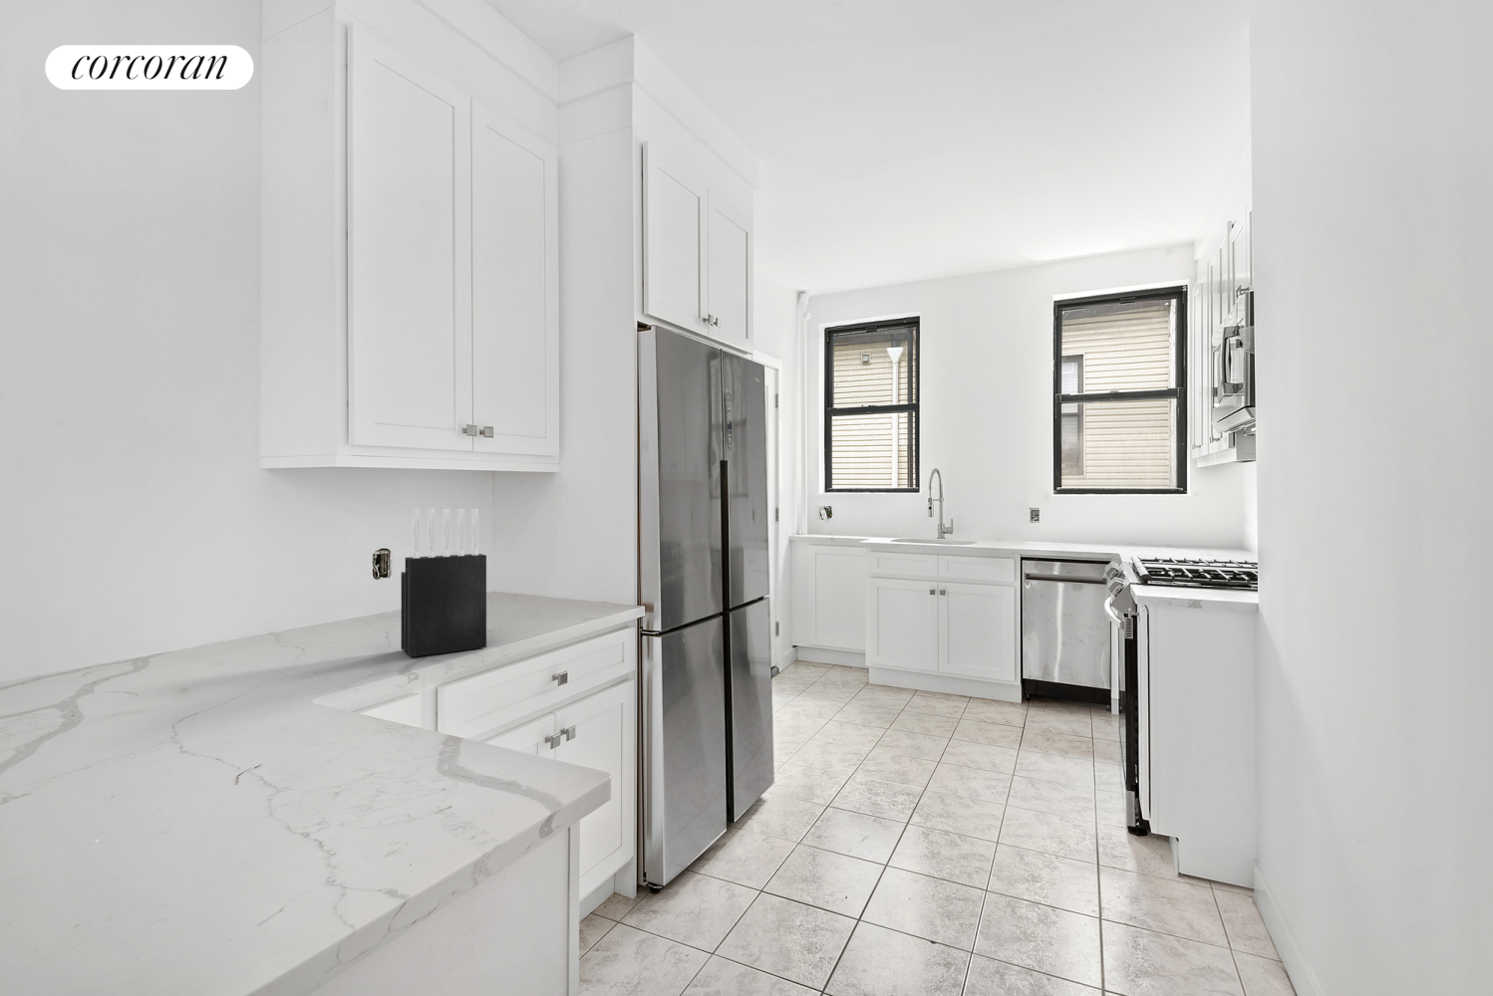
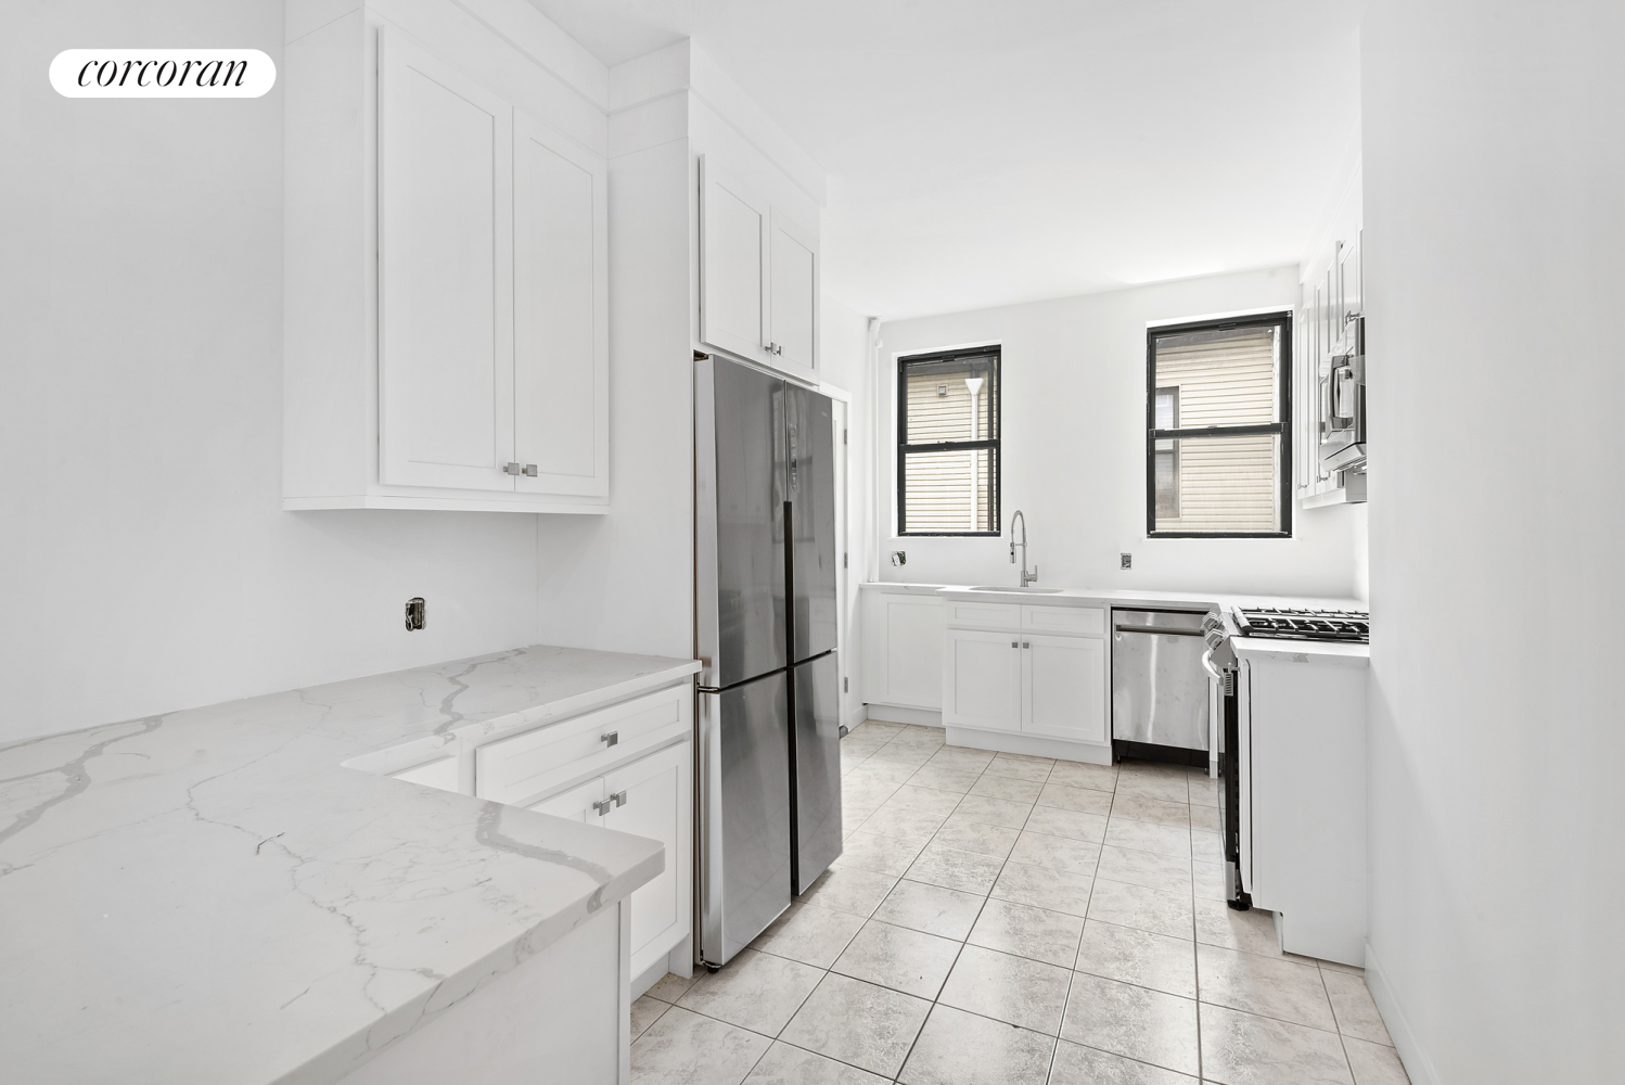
- knife block [401,508,487,658]
